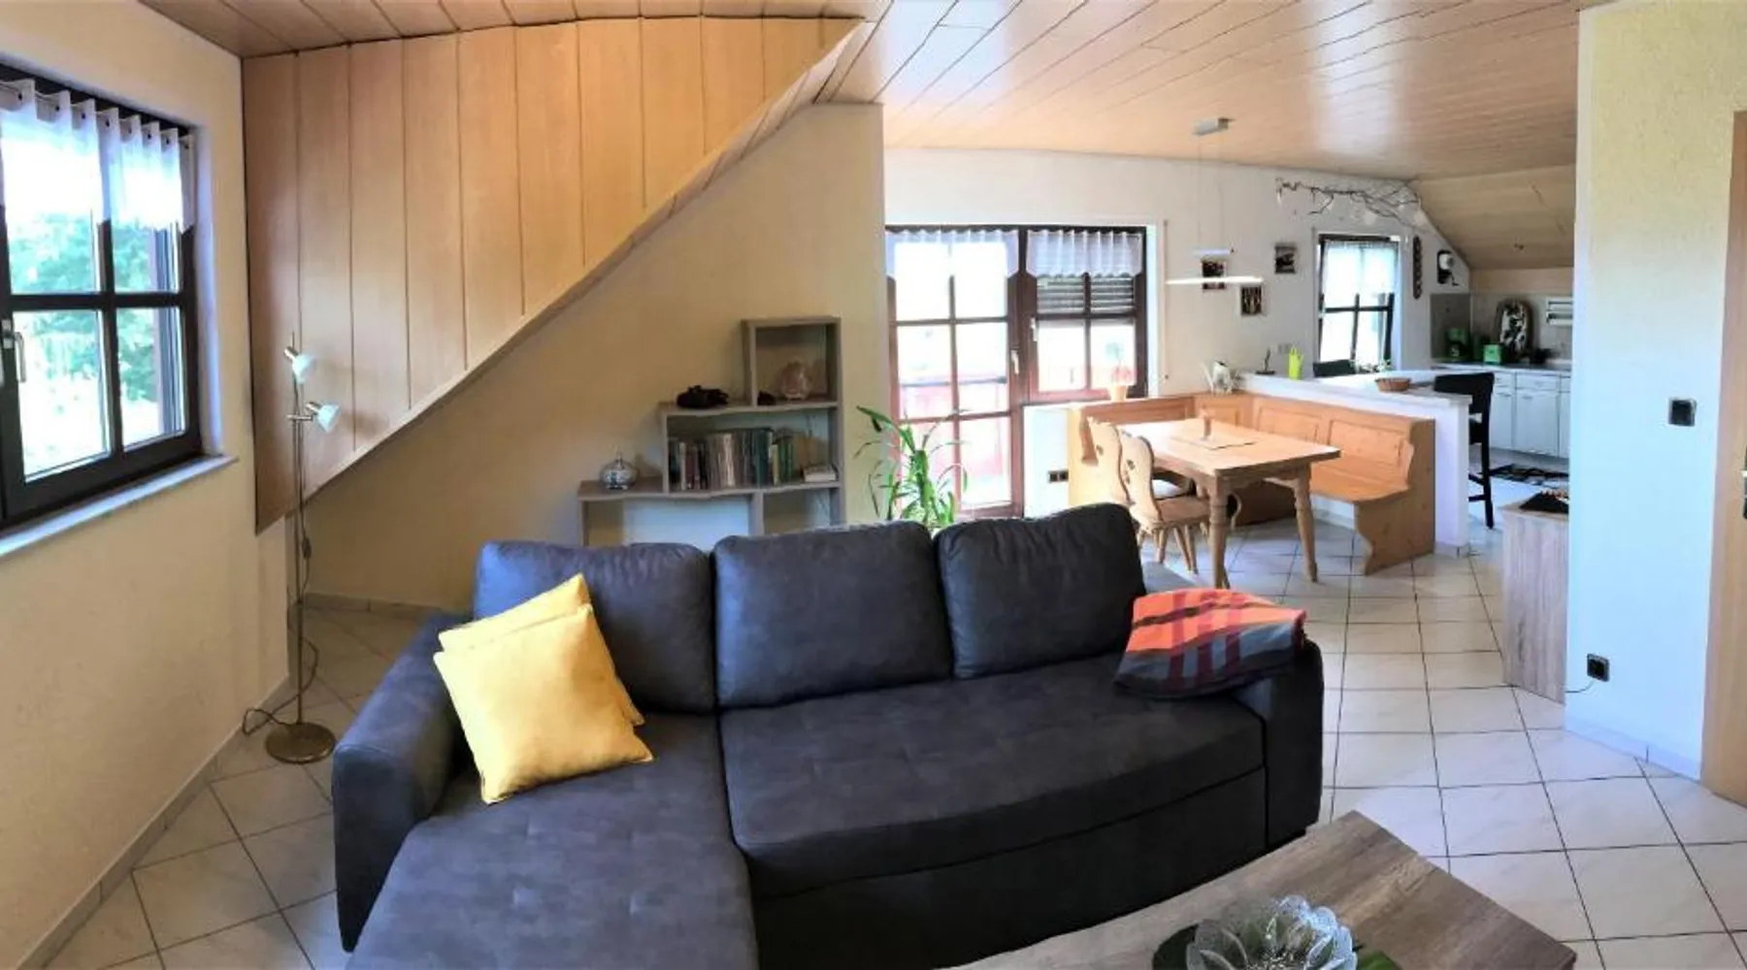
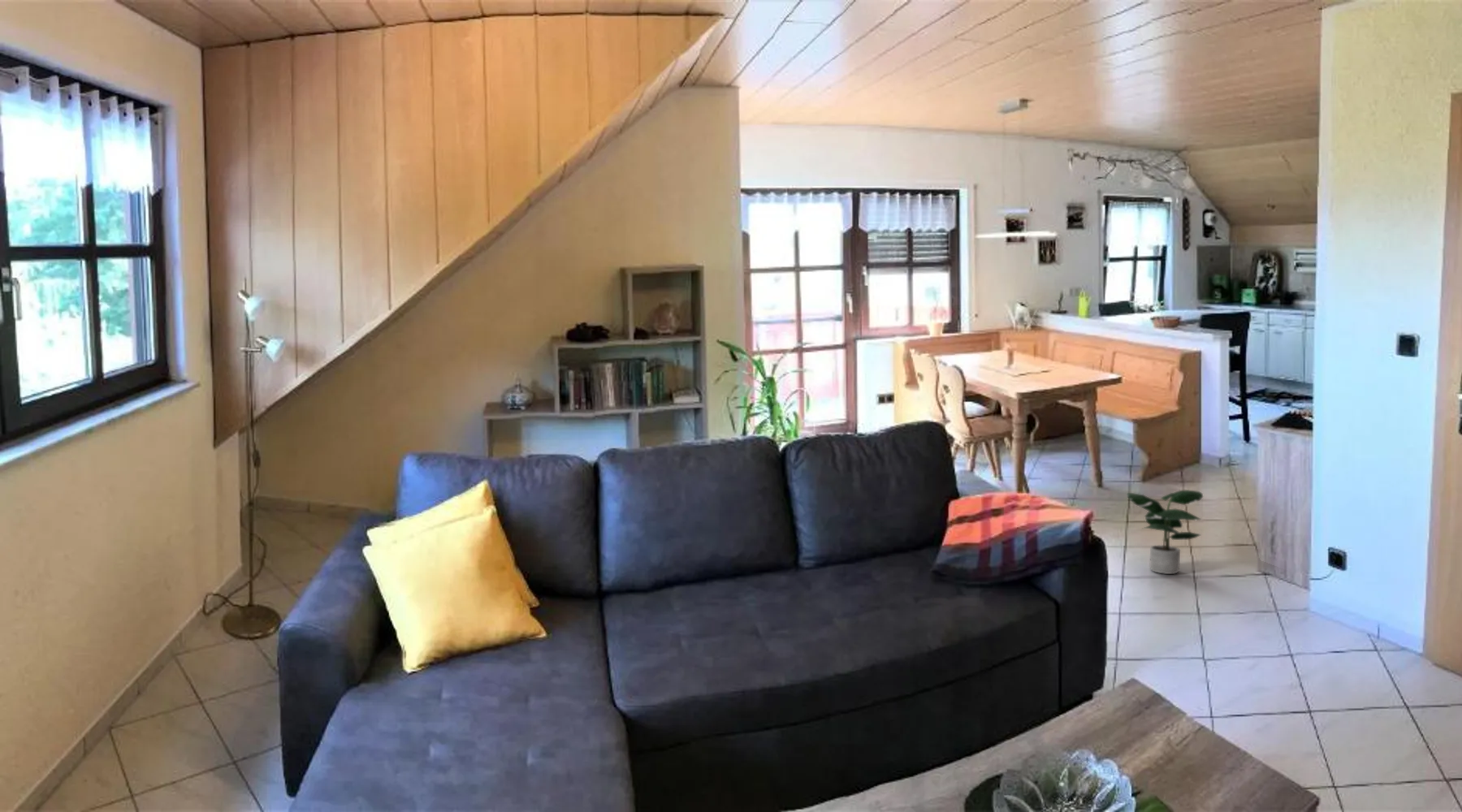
+ potted plant [1126,489,1204,575]
